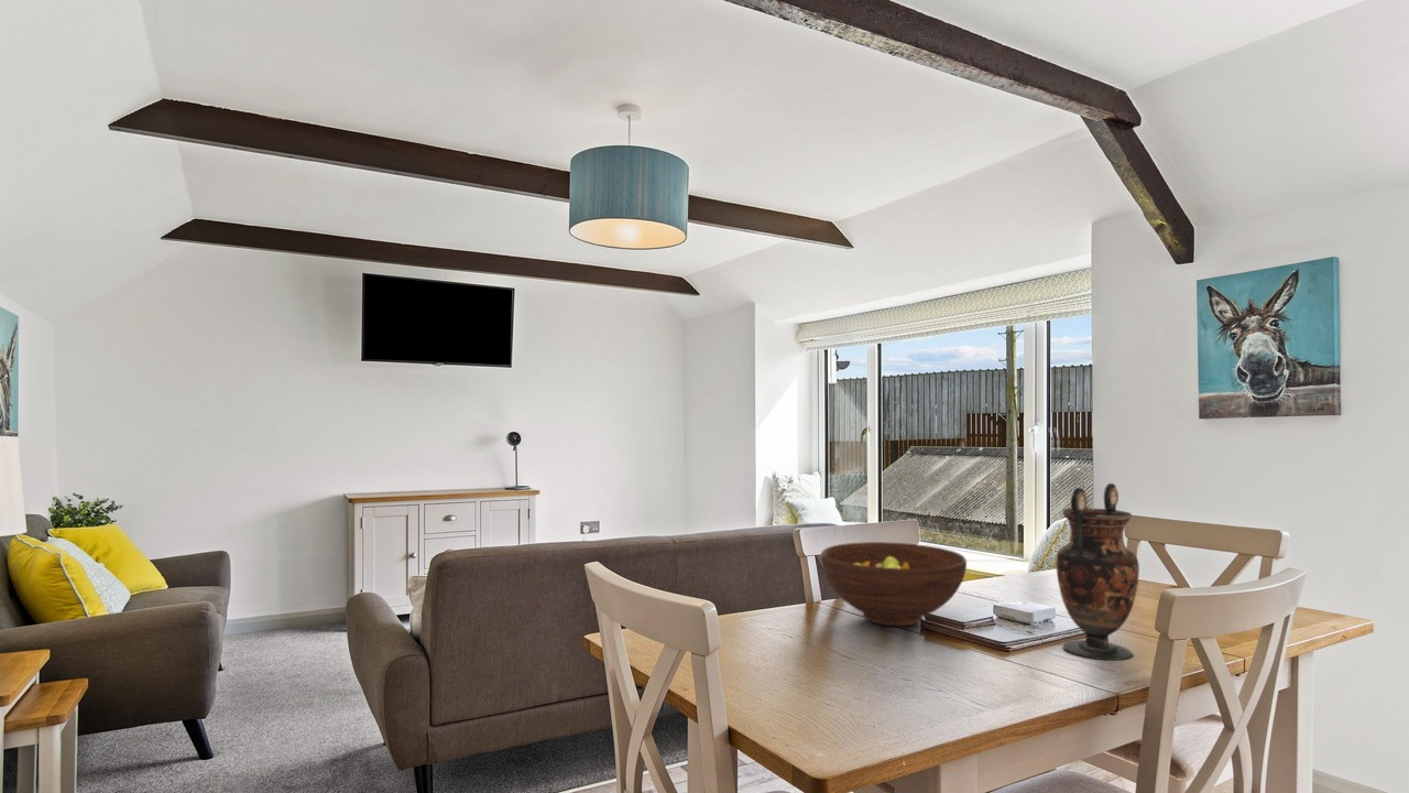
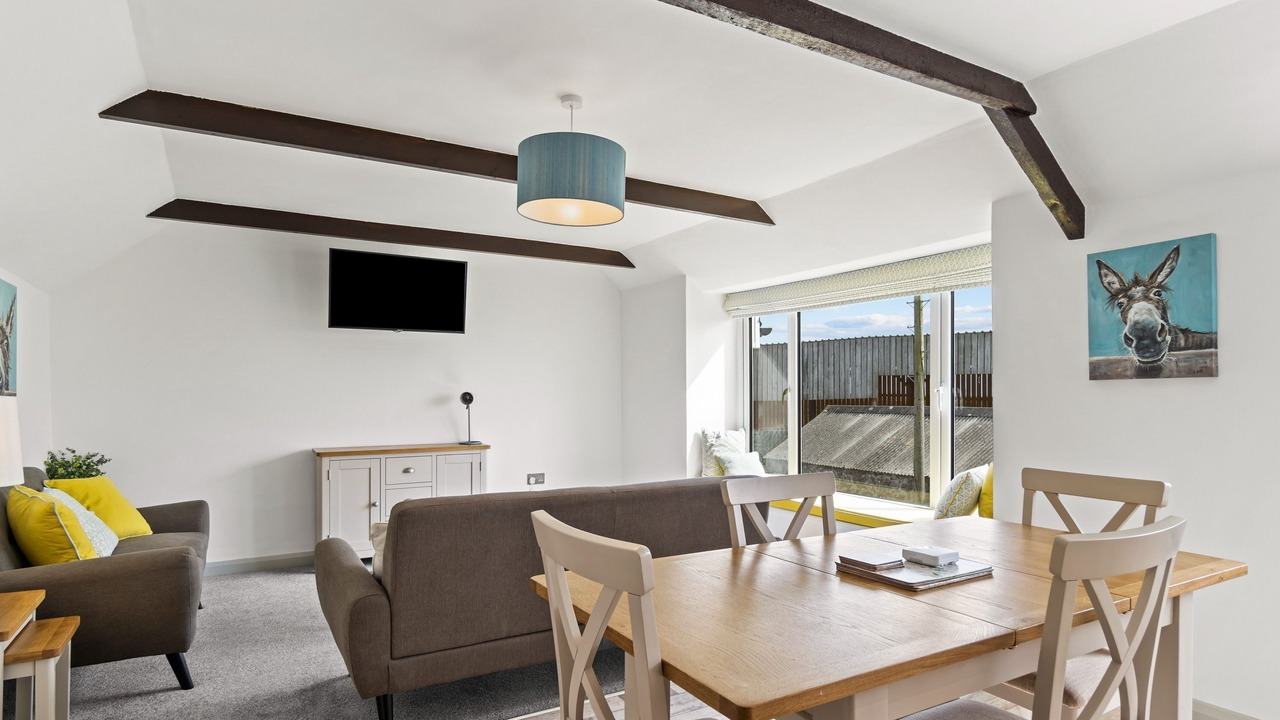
- fruit bowl [820,541,968,627]
- vase [1055,482,1140,662]
